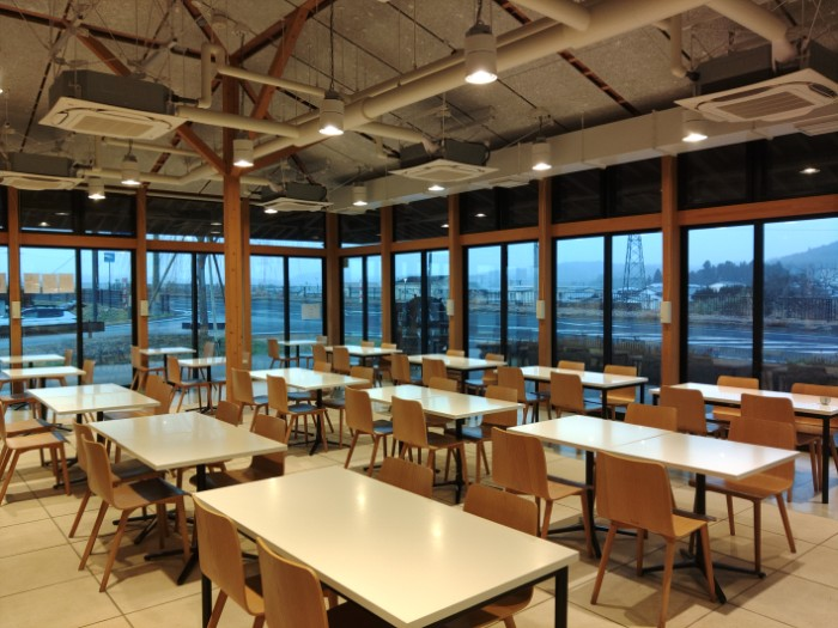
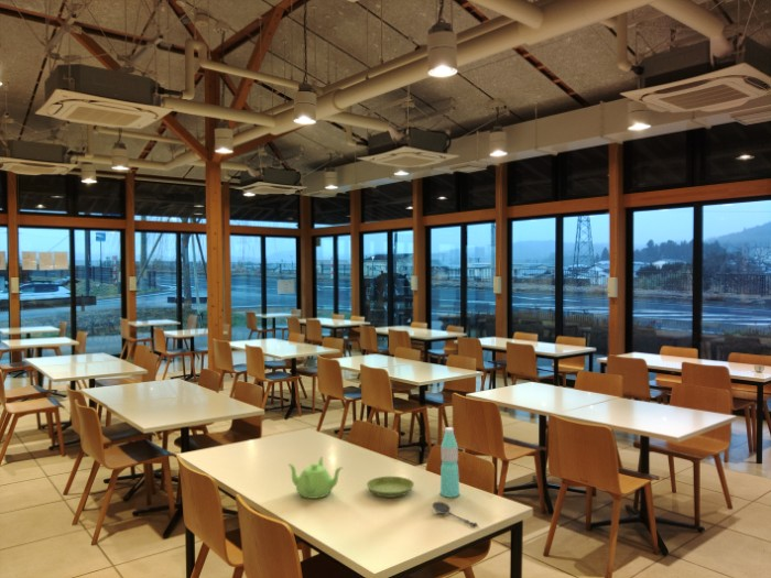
+ water bottle [439,426,460,499]
+ saucer [366,476,415,499]
+ teapot [286,456,345,500]
+ spoon [431,501,479,527]
